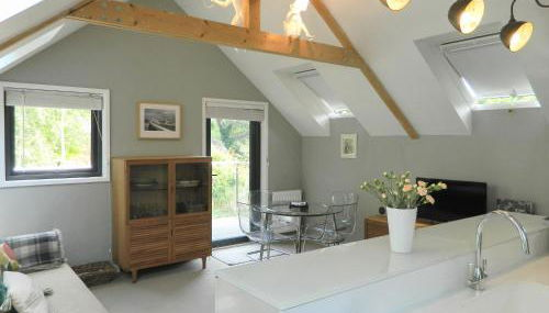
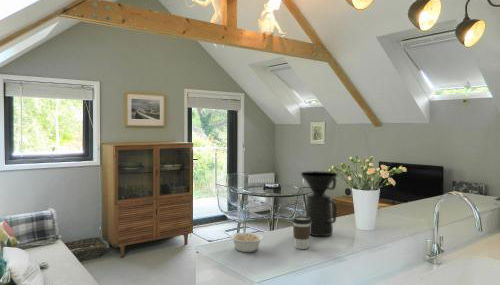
+ coffee cup [292,215,311,250]
+ legume [229,231,264,253]
+ coffee maker [300,170,338,237]
